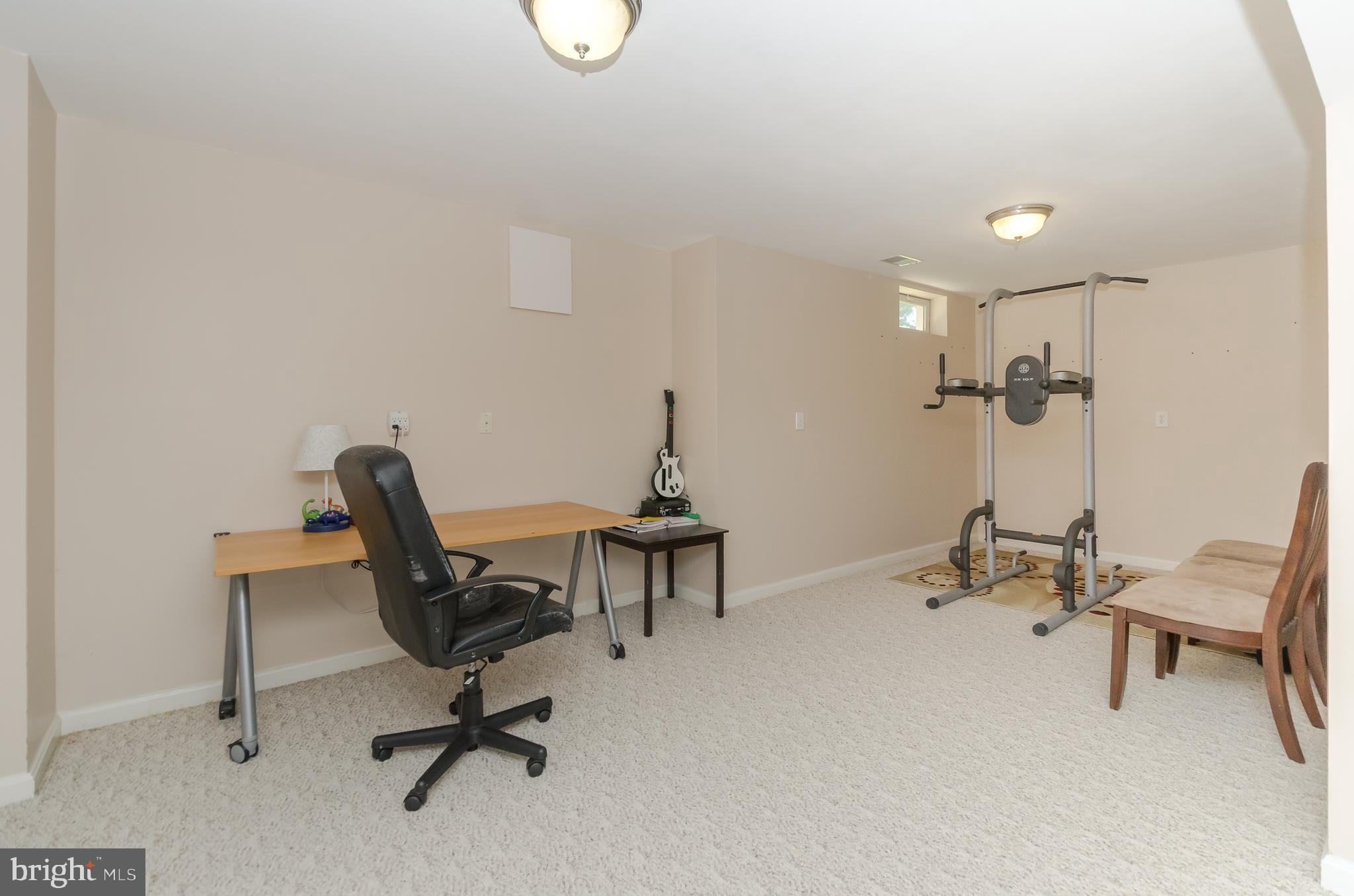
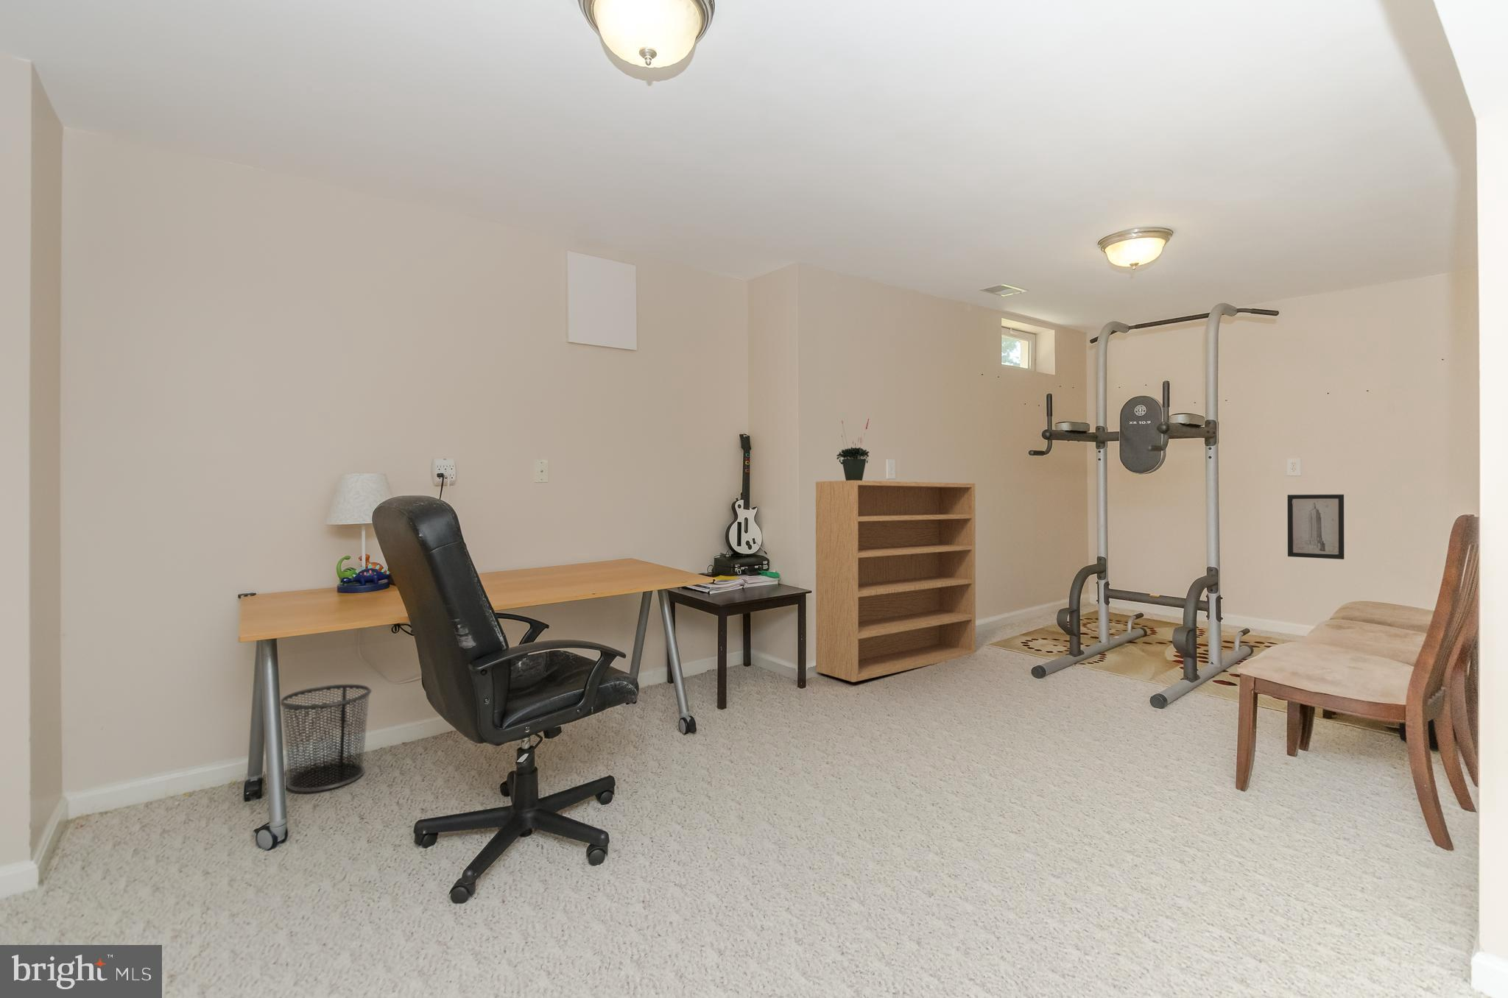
+ potted plant [835,418,870,480]
+ waste bin [280,684,373,793]
+ bookcase [815,480,977,683]
+ wall art [1287,493,1345,560]
